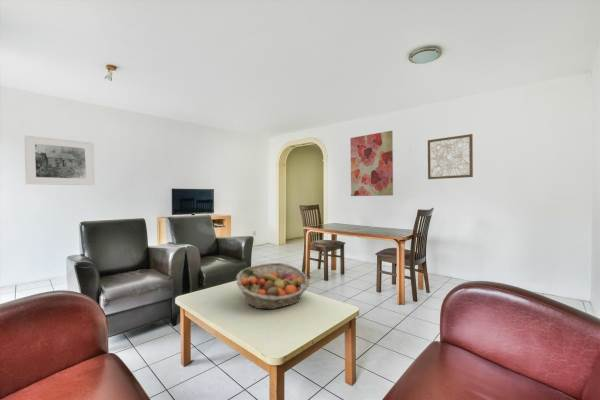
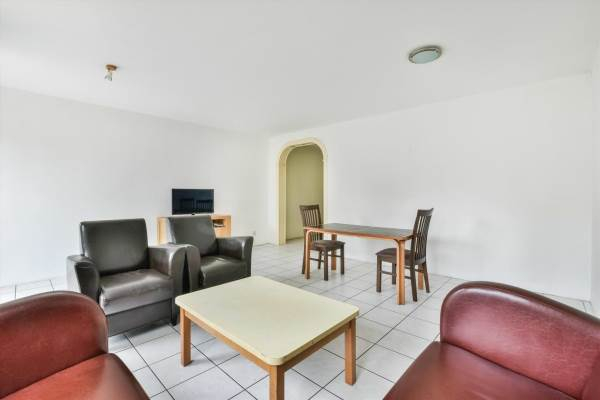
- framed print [23,135,96,186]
- fruit basket [235,262,310,310]
- wall art [349,130,394,197]
- wall art [427,133,474,180]
